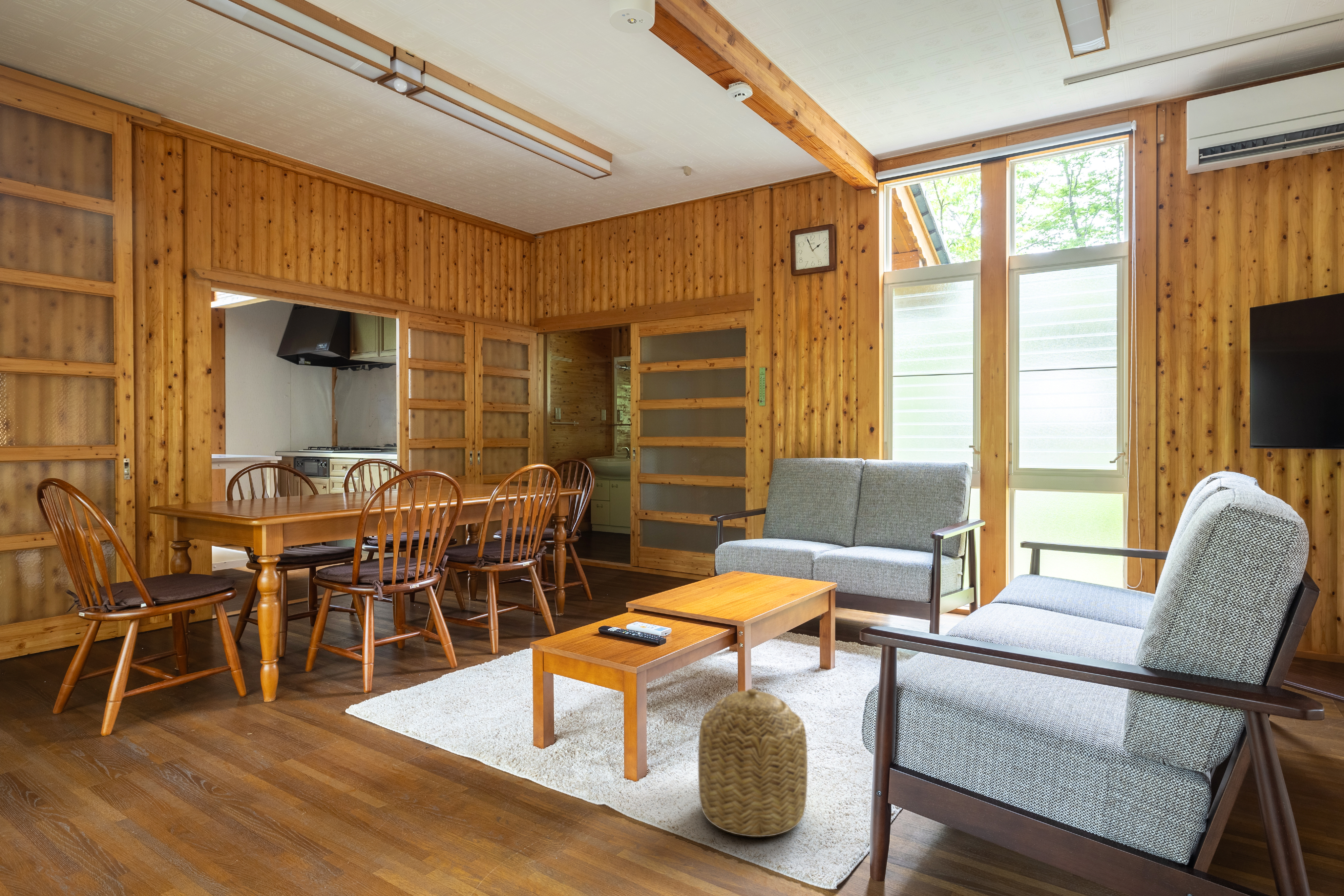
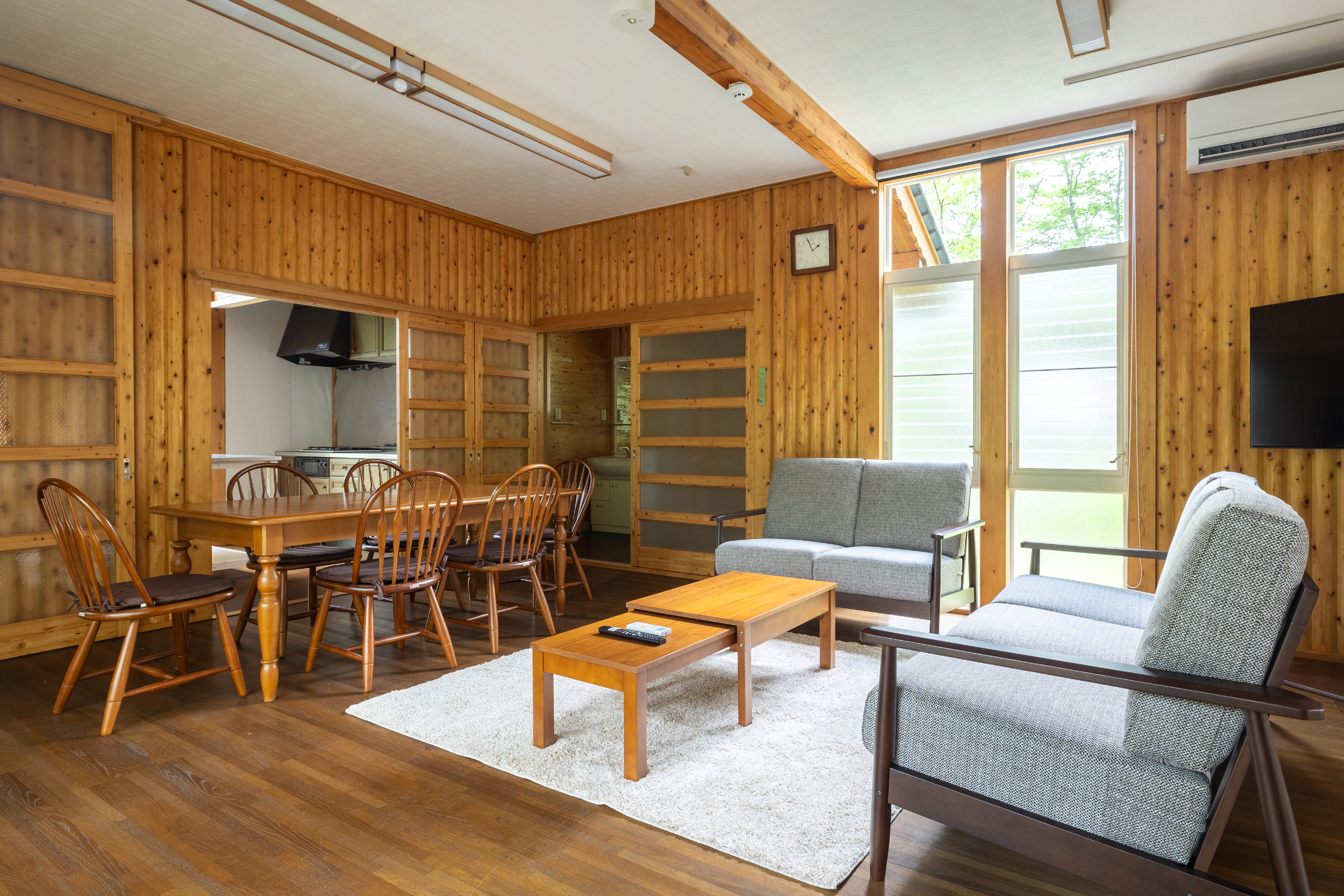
- basket [698,688,808,837]
